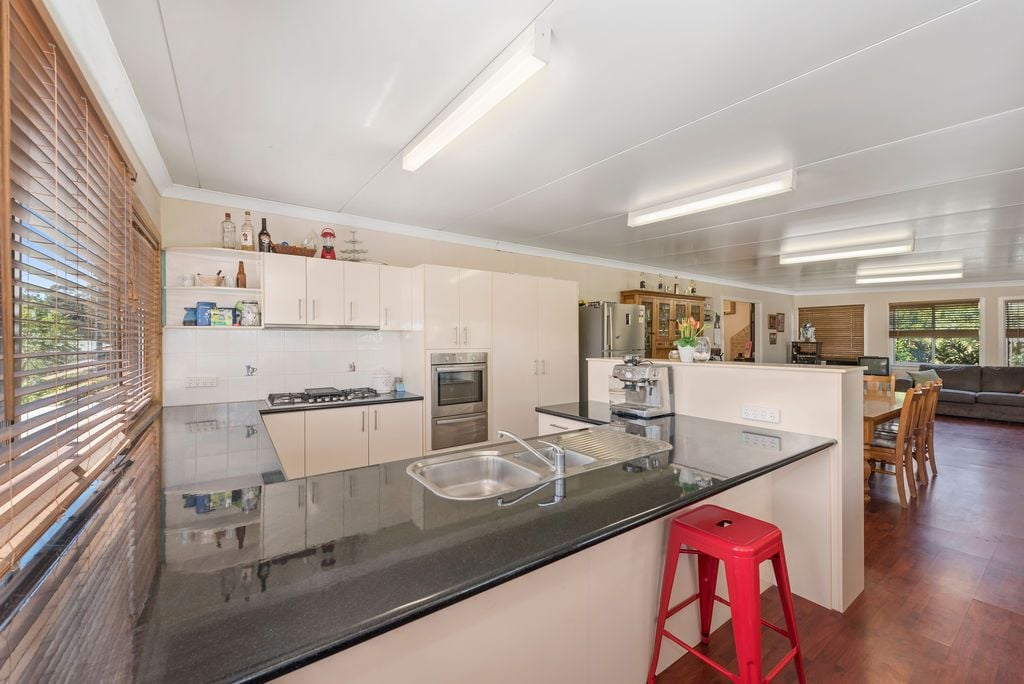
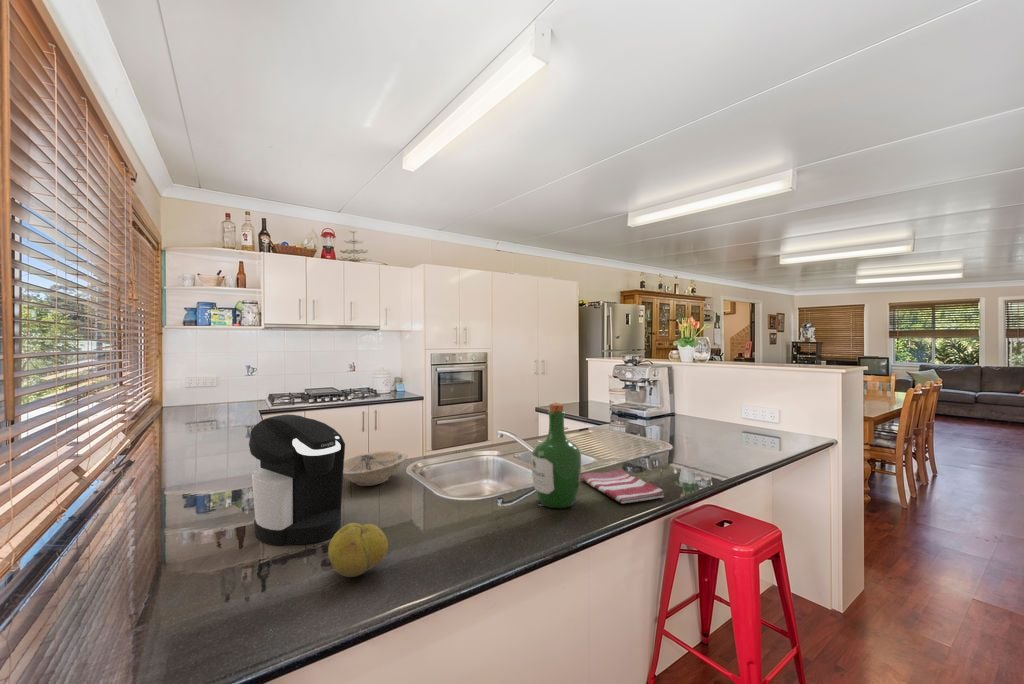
+ coffee maker [248,413,346,546]
+ fruit [327,522,389,578]
+ bowl [343,450,409,487]
+ wine bottle [531,401,582,509]
+ dish towel [580,468,665,504]
